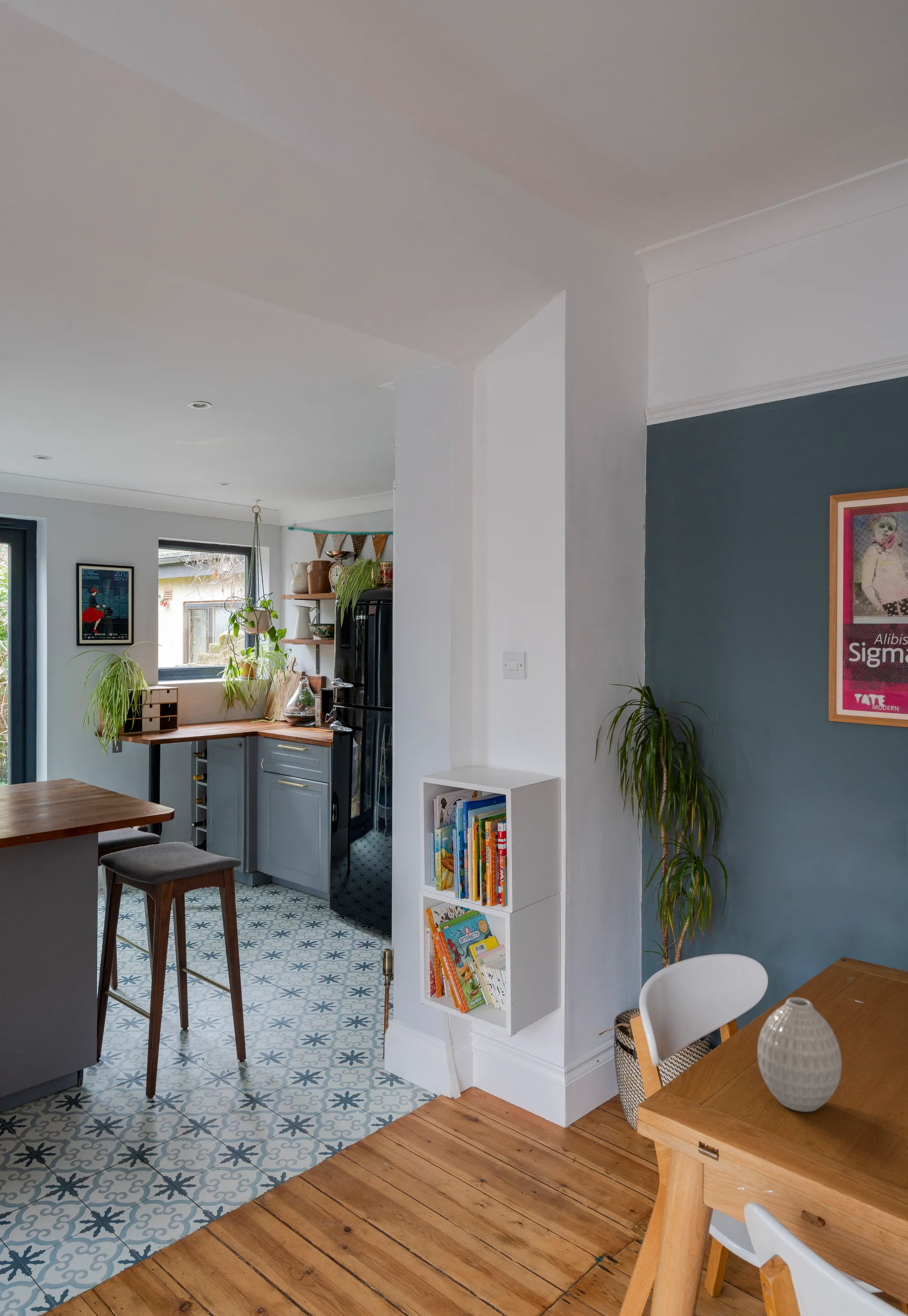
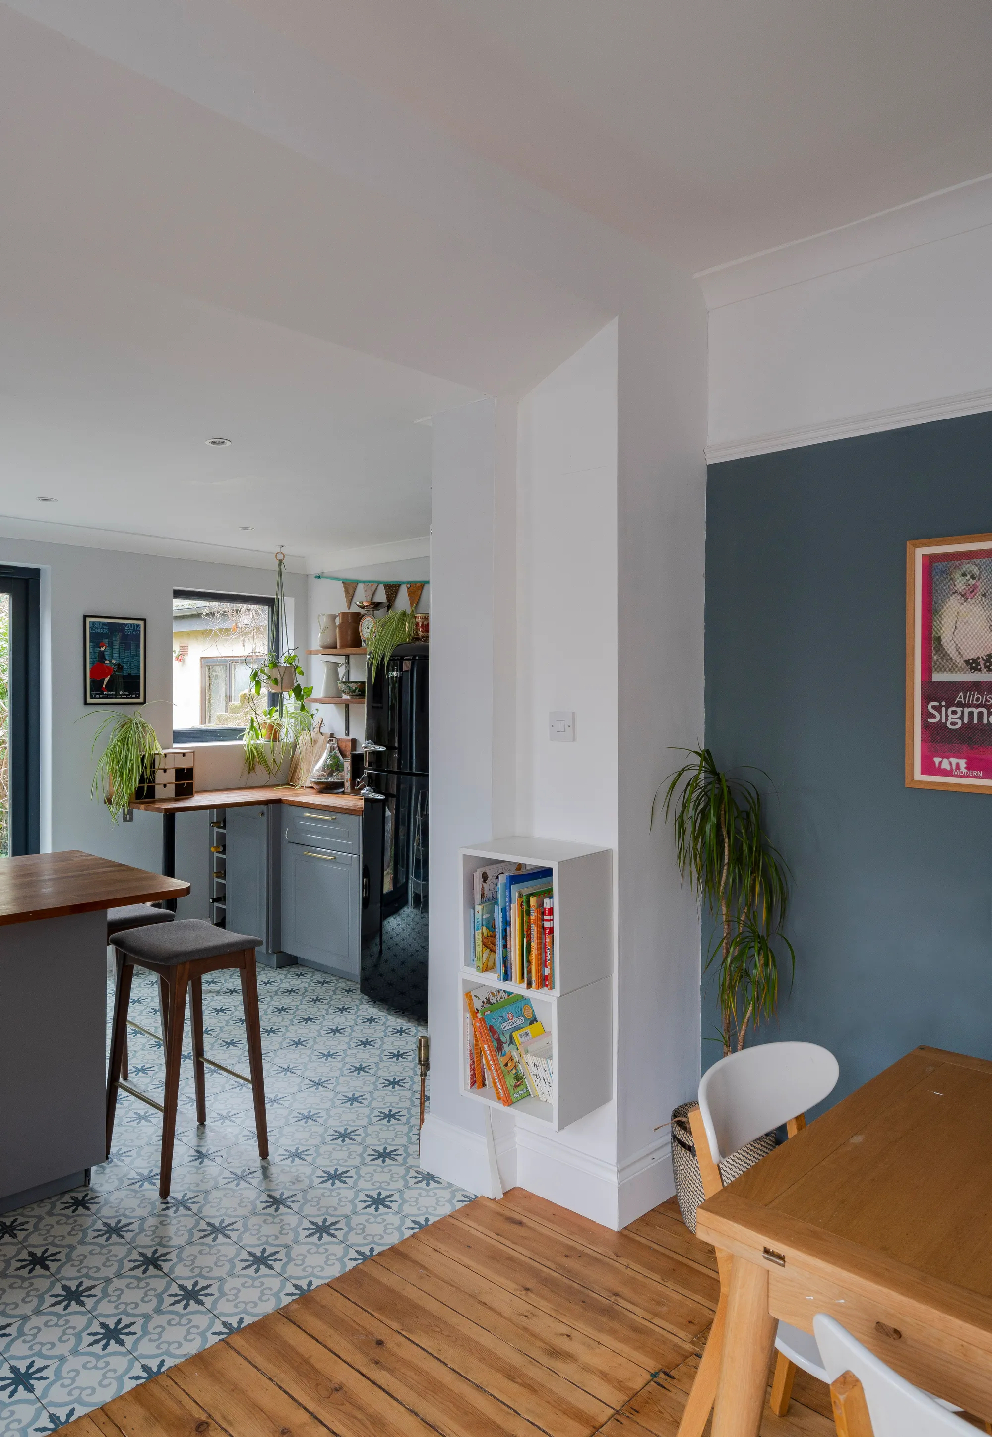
- vase [757,997,842,1113]
